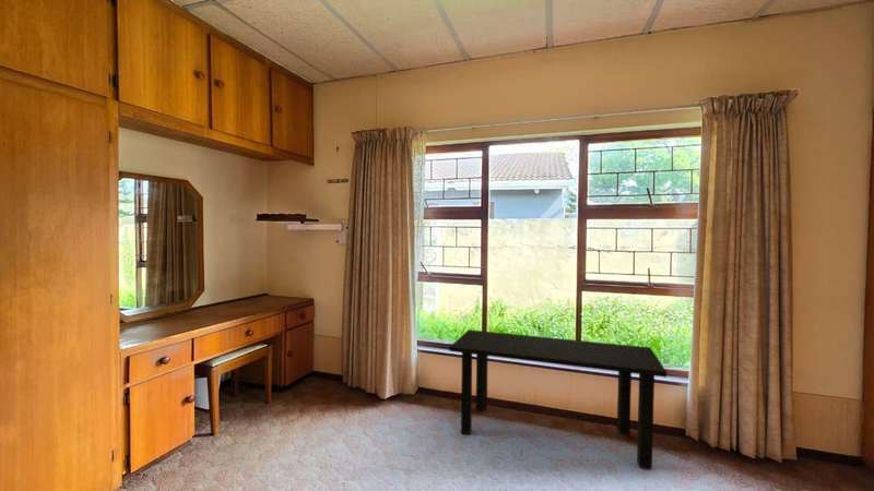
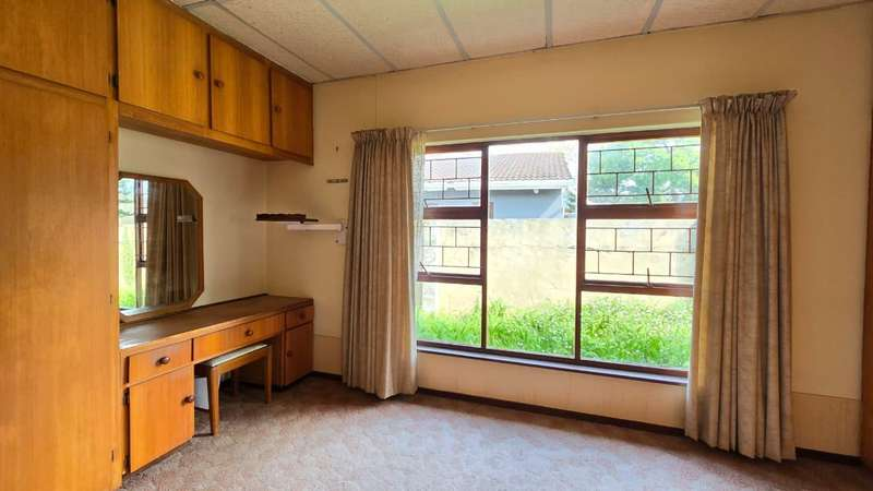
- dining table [448,328,668,470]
